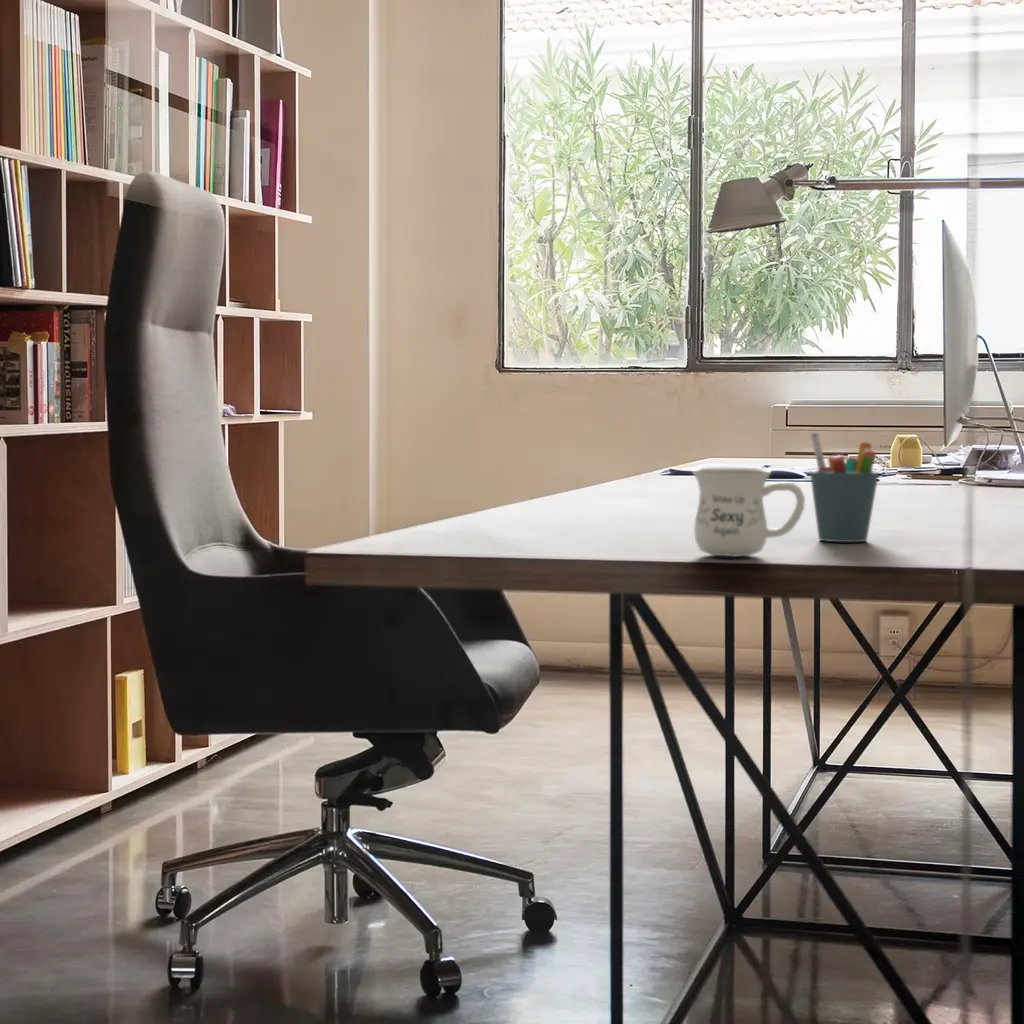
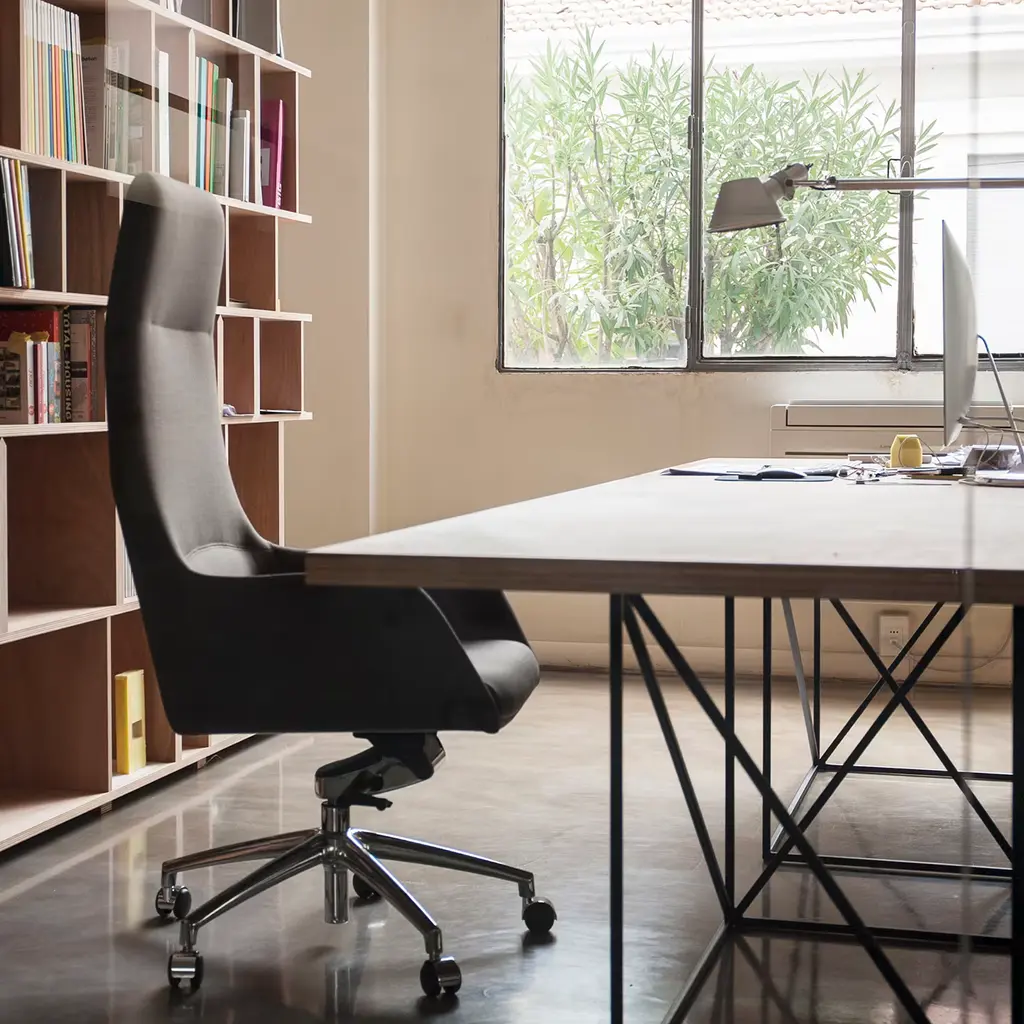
- mug [690,467,806,558]
- pen holder [809,432,880,543]
